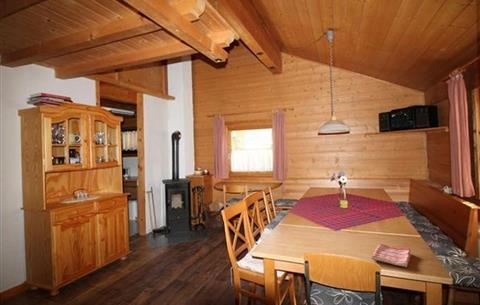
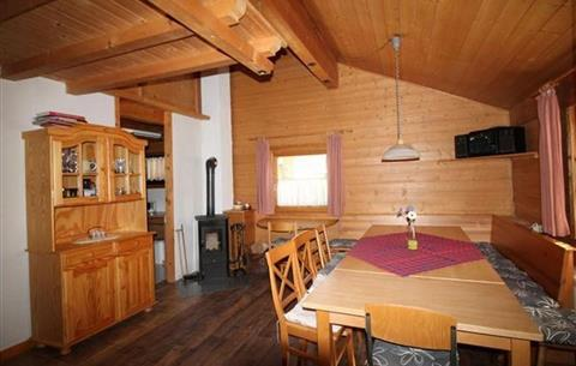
- dish towel [370,243,412,268]
